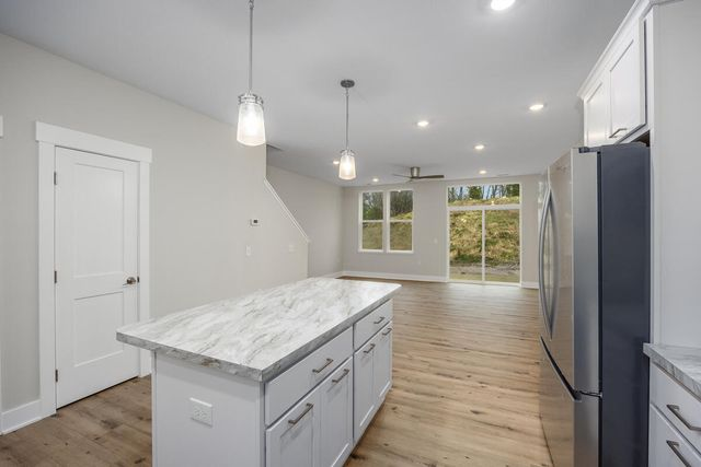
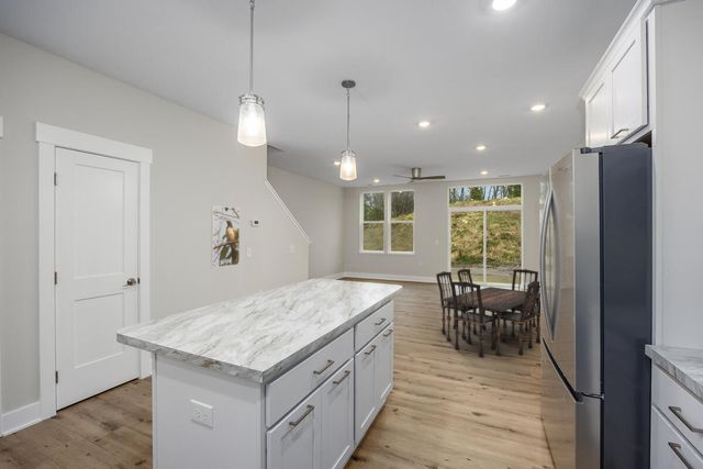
+ dining table [435,268,542,358]
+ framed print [210,204,241,269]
